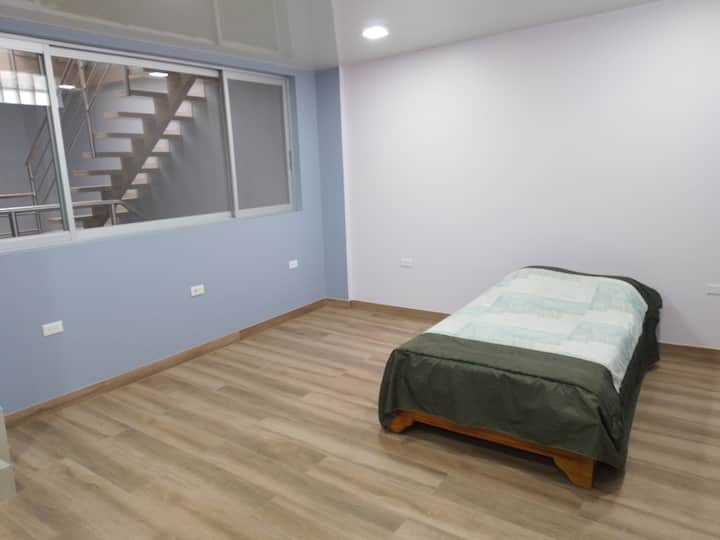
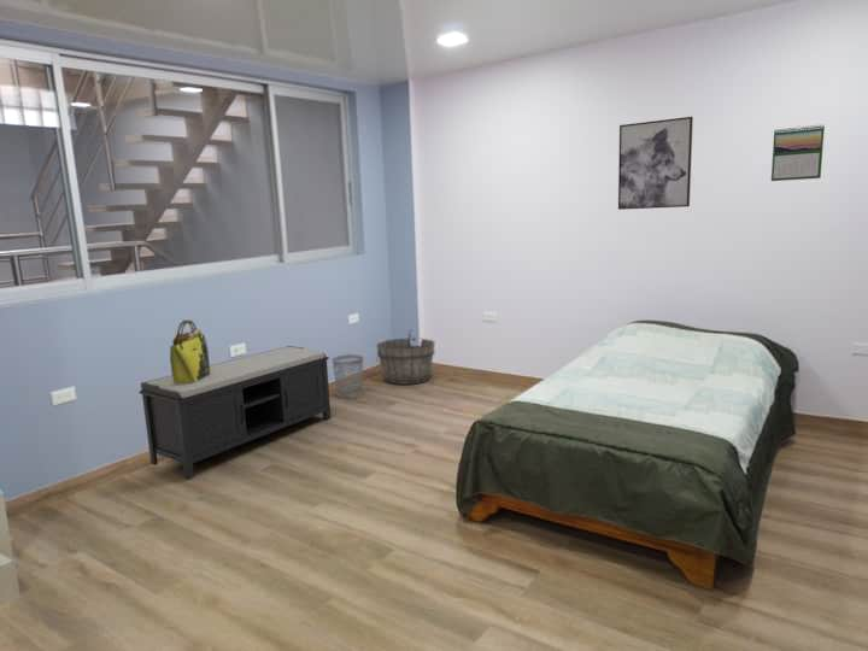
+ wall art [617,116,694,211]
+ wooden bucket [375,329,436,386]
+ wastebasket [332,353,364,399]
+ calendar [770,124,826,182]
+ bench [139,345,332,479]
+ tote bag [169,319,211,383]
